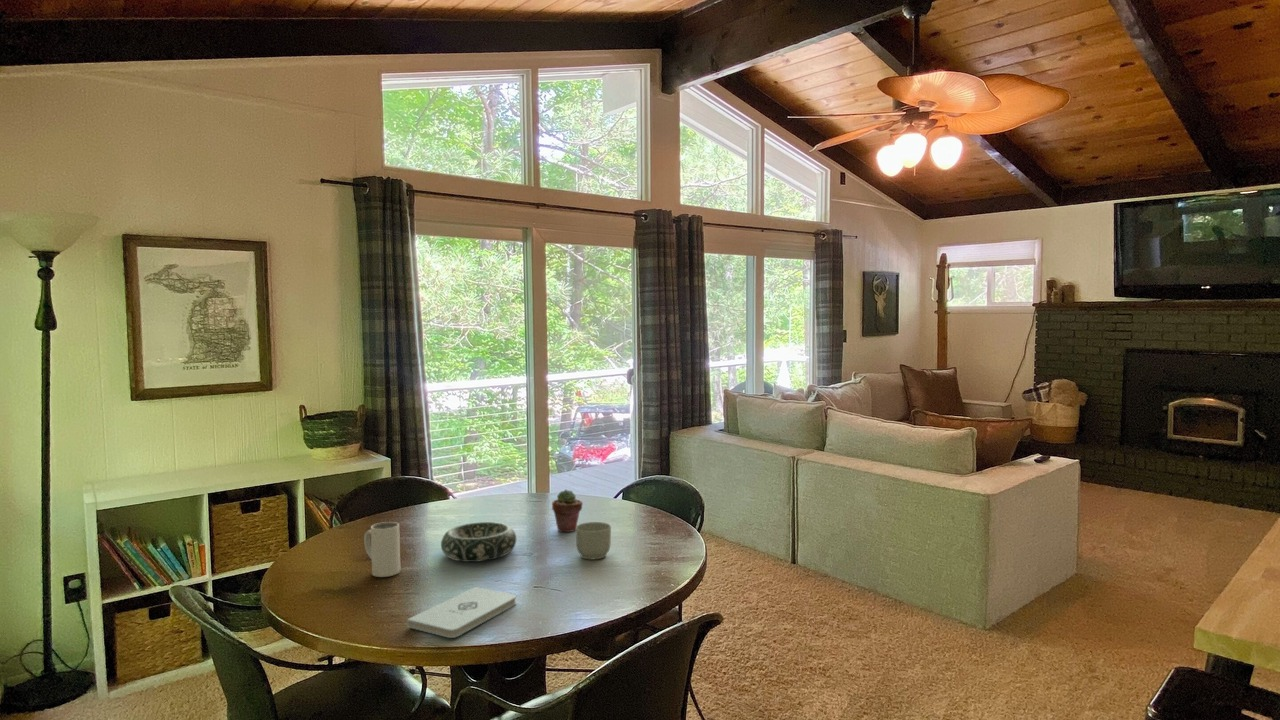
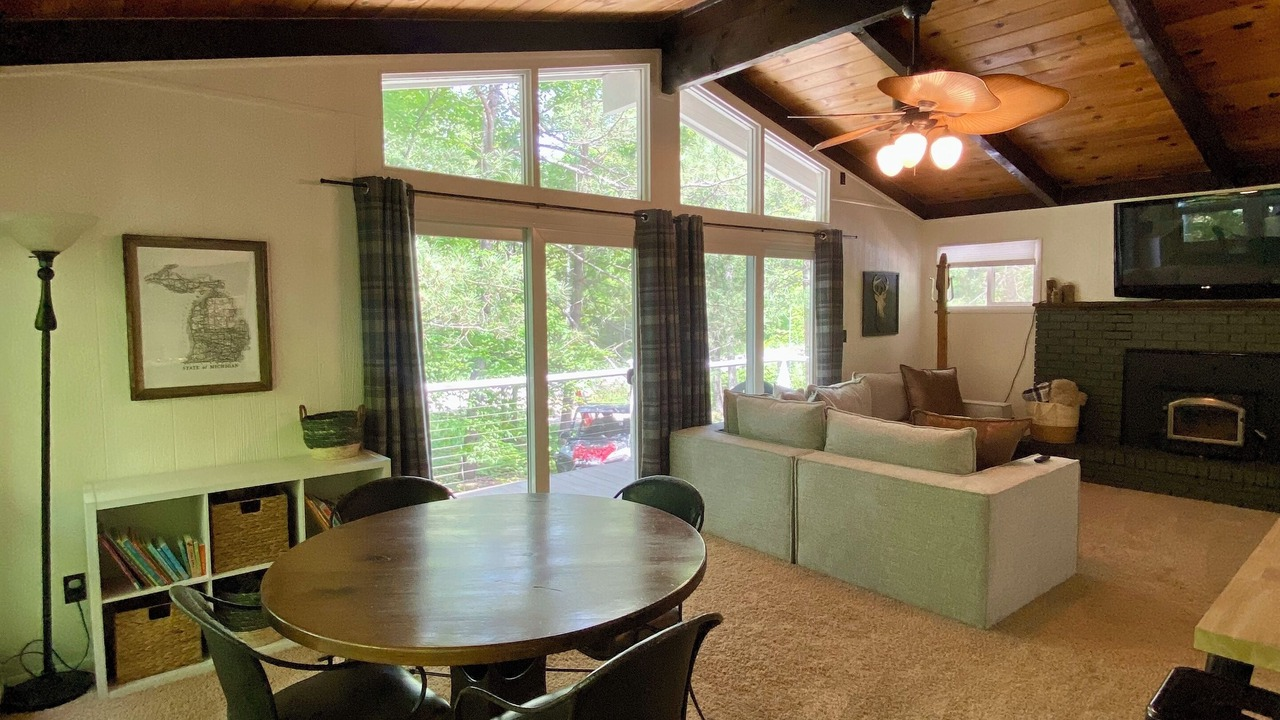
- decorative bowl [440,521,517,563]
- mug [363,521,401,578]
- notepad [406,586,517,639]
- mug [575,521,612,560]
- potted succulent [551,489,584,533]
